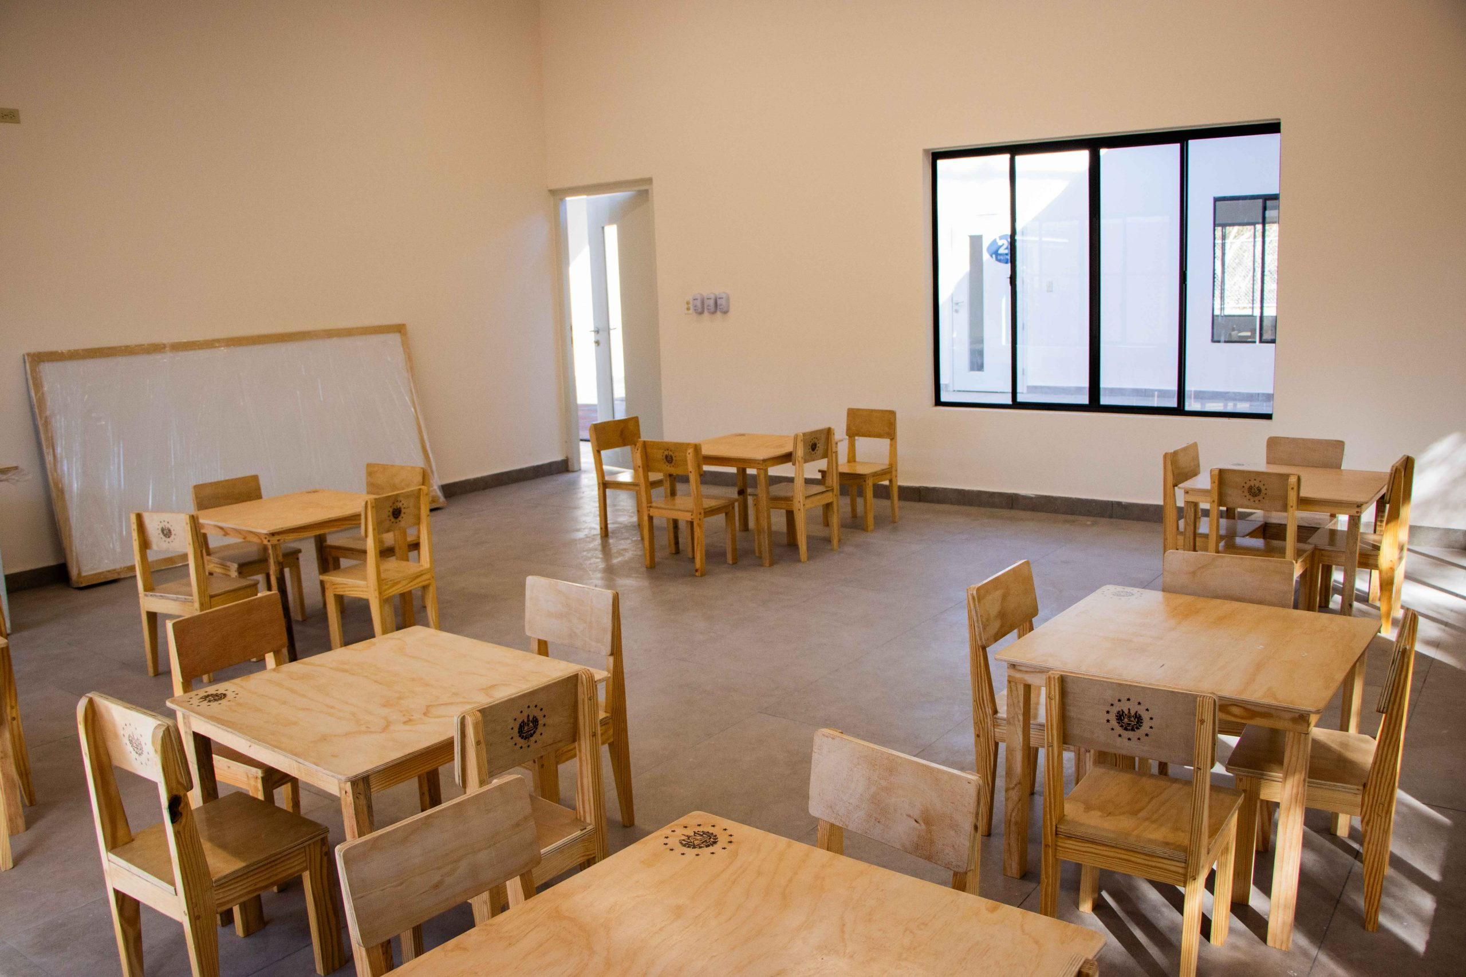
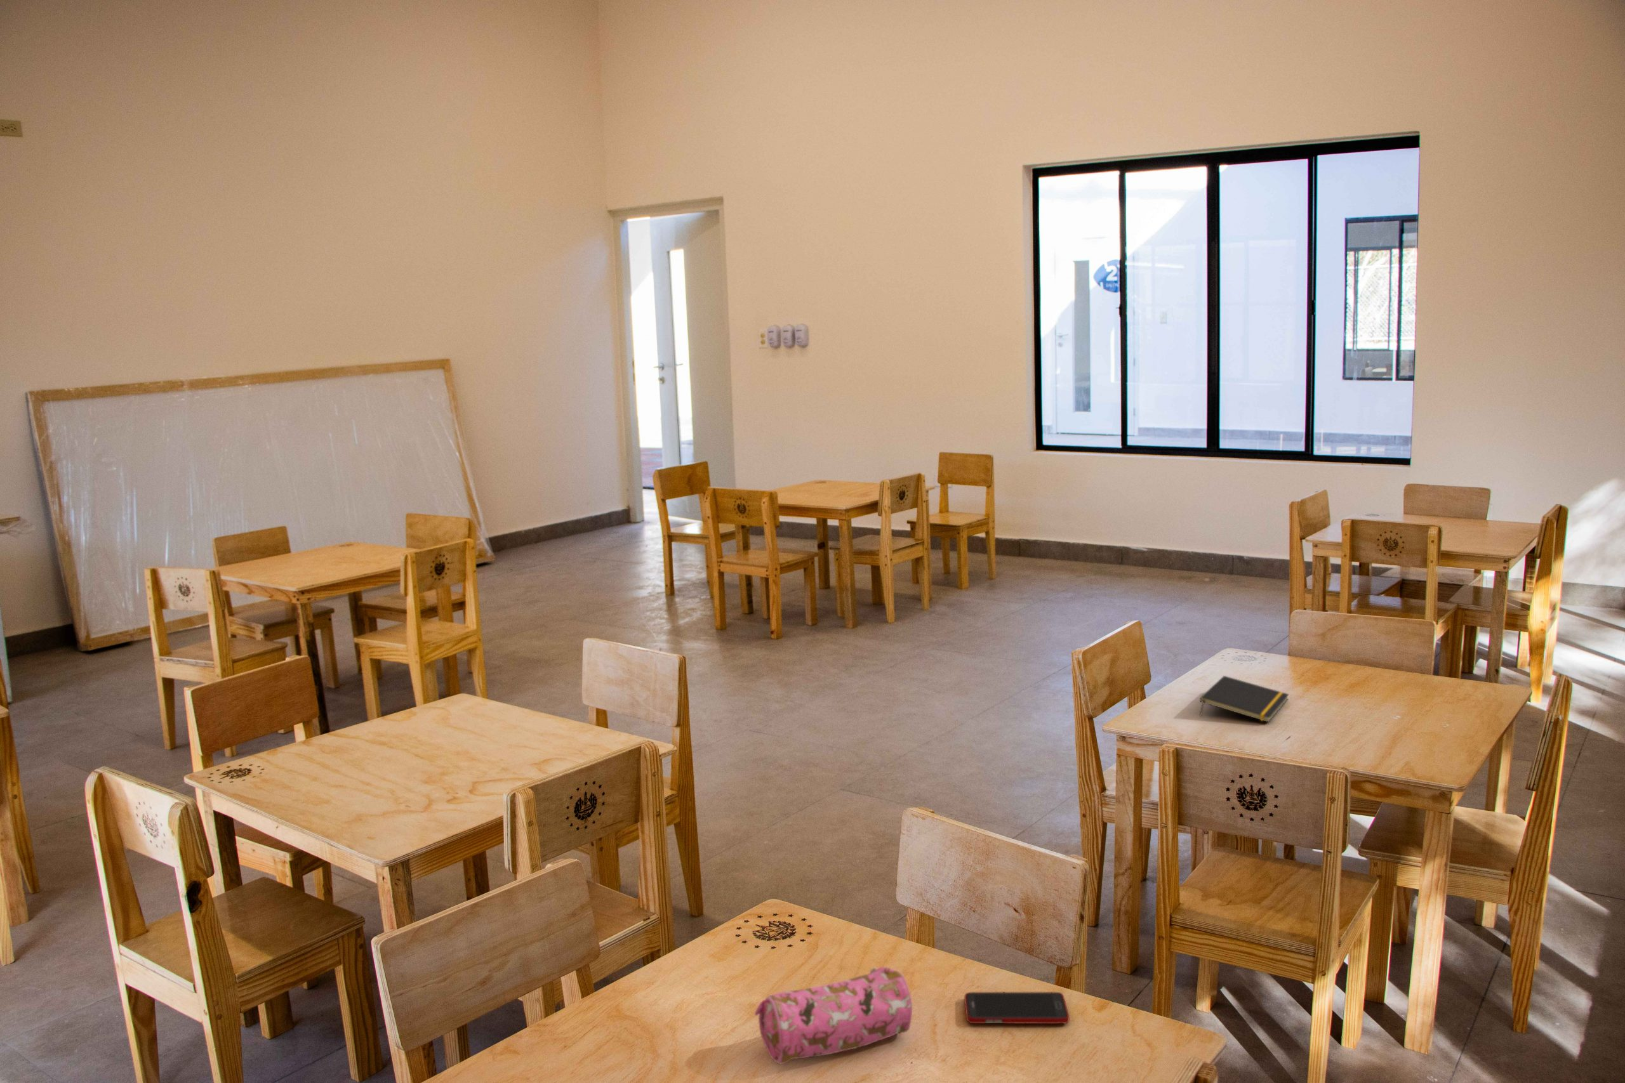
+ pencil case [754,966,913,1065]
+ cell phone [964,991,1070,1025]
+ notepad [1199,674,1290,723]
